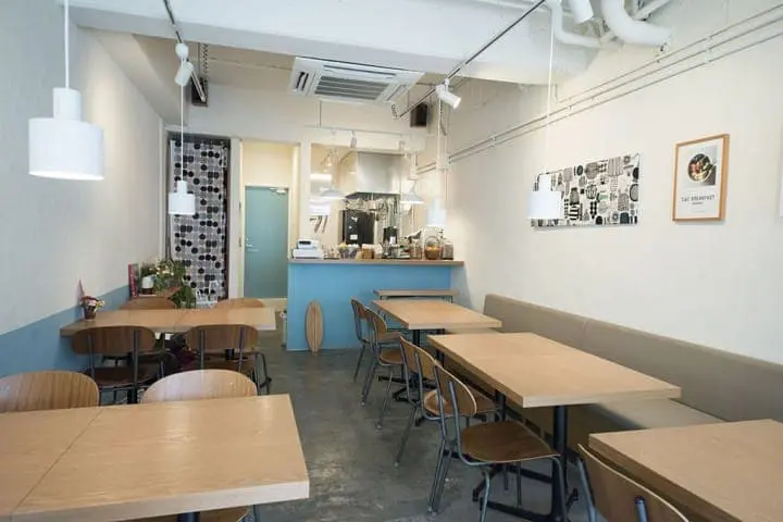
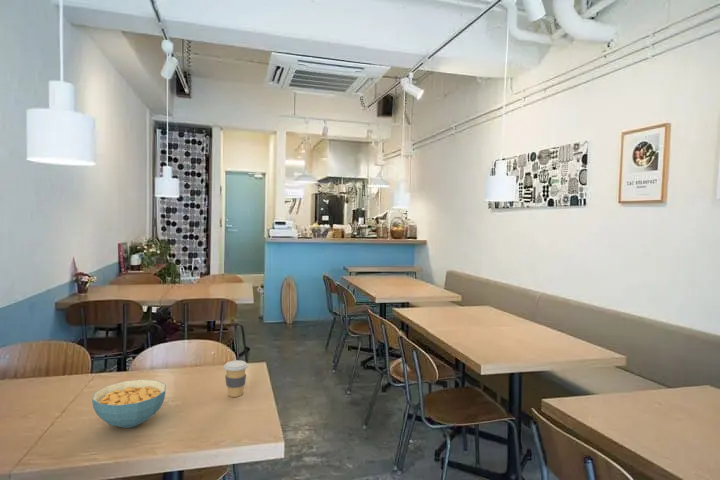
+ cereal bowl [91,379,167,429]
+ coffee cup [223,359,249,398]
